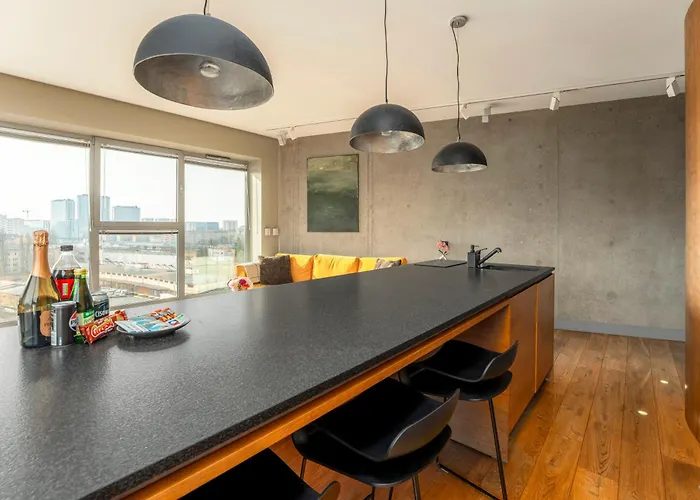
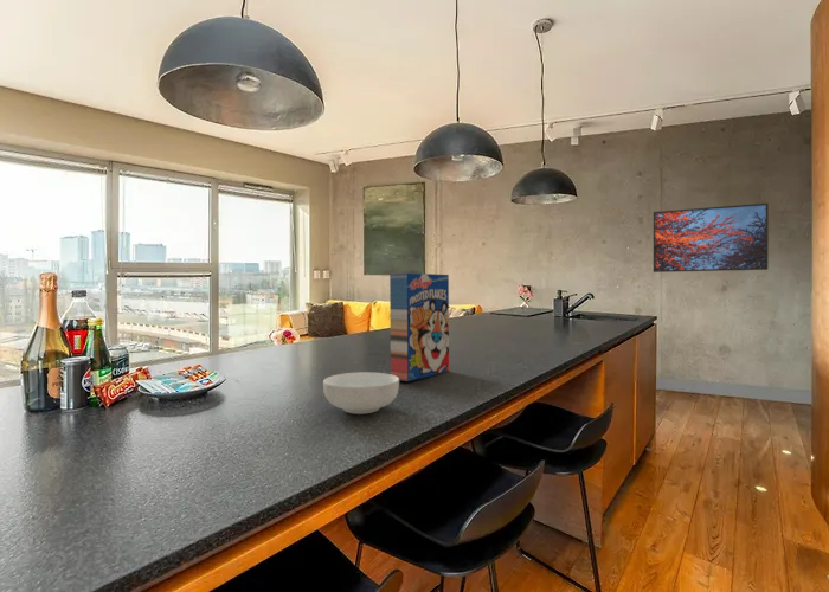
+ cereal box [388,272,450,382]
+ cereal bowl [322,371,400,416]
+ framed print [653,202,770,274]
